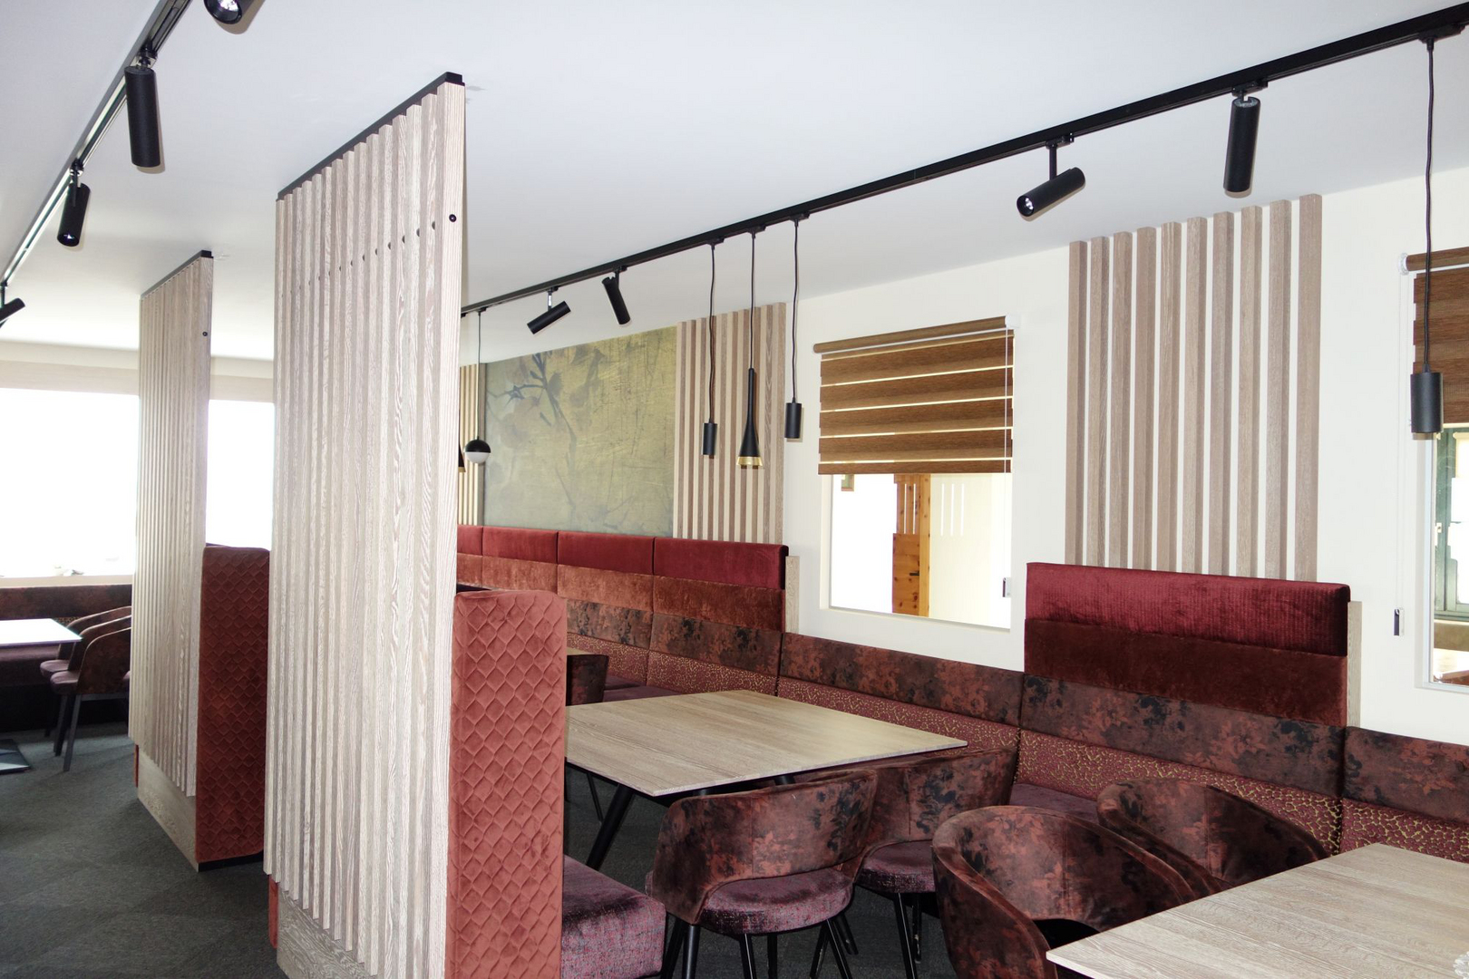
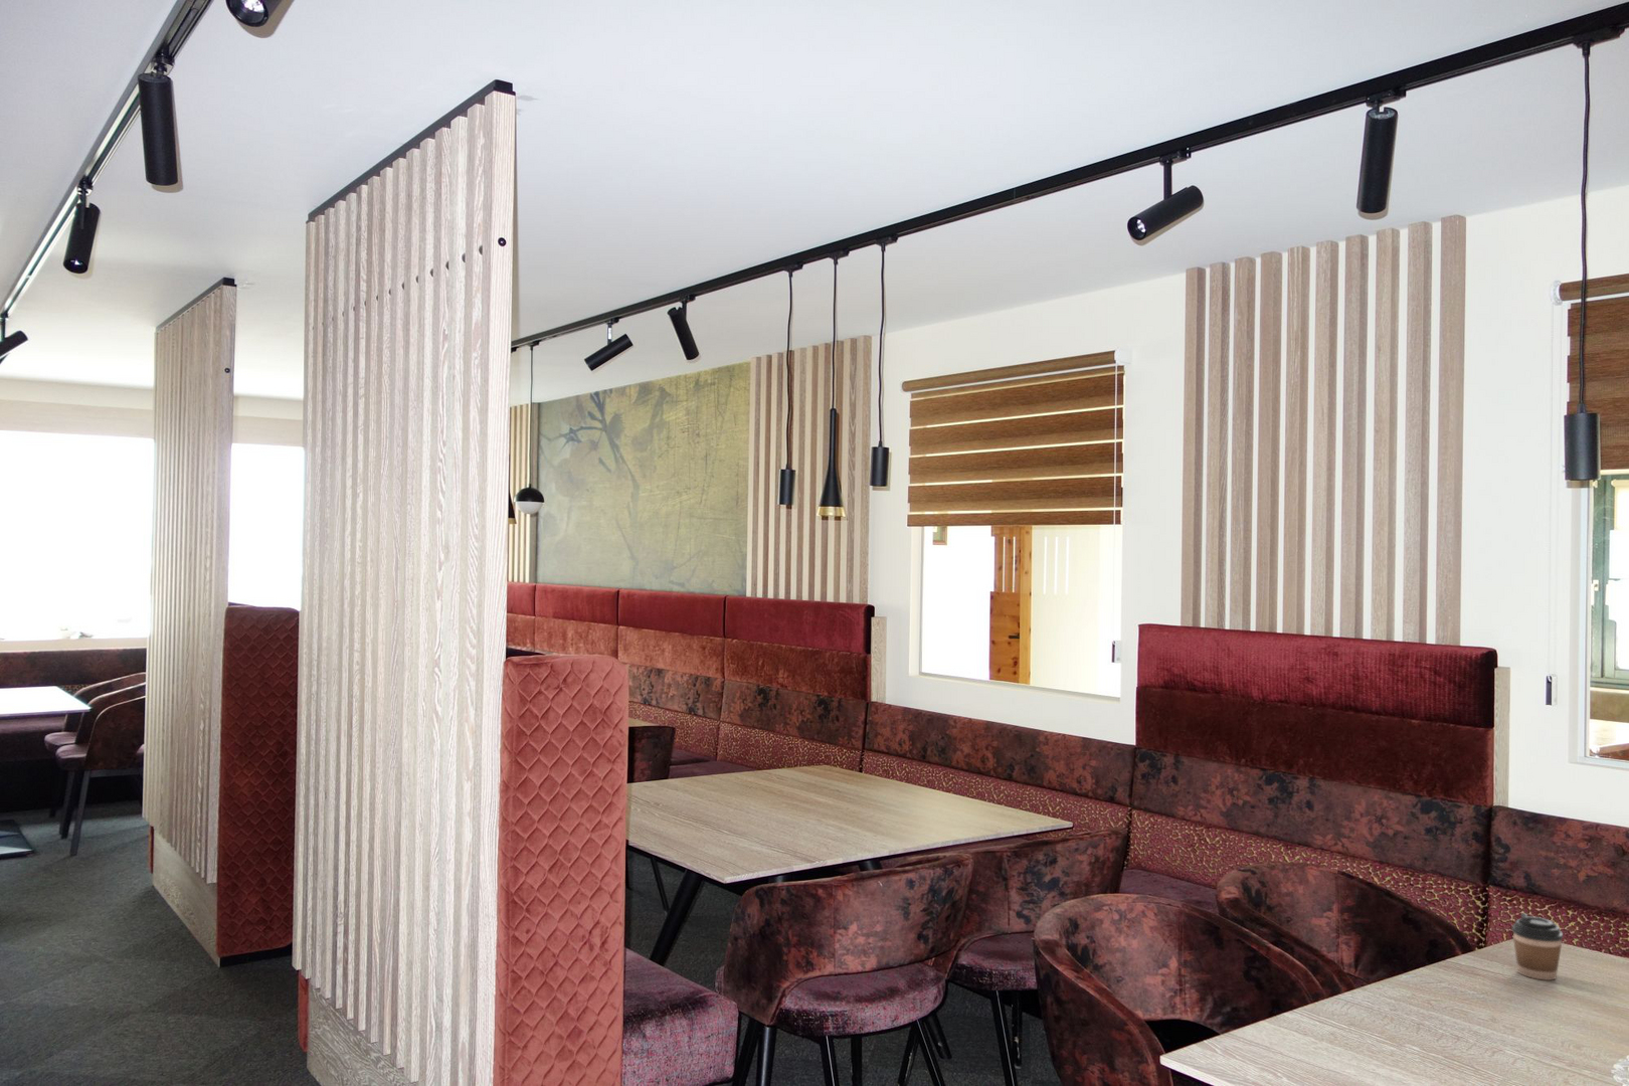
+ coffee cup [1511,911,1564,982]
